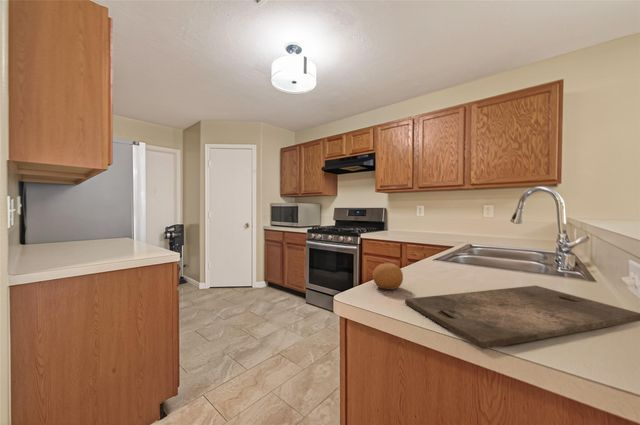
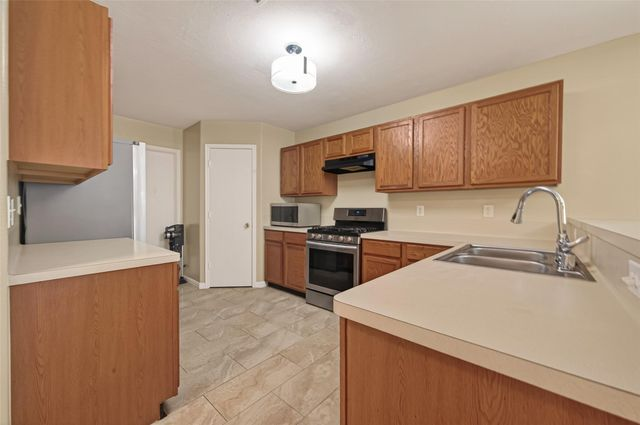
- cutting board [404,285,640,350]
- fruit [372,262,404,291]
